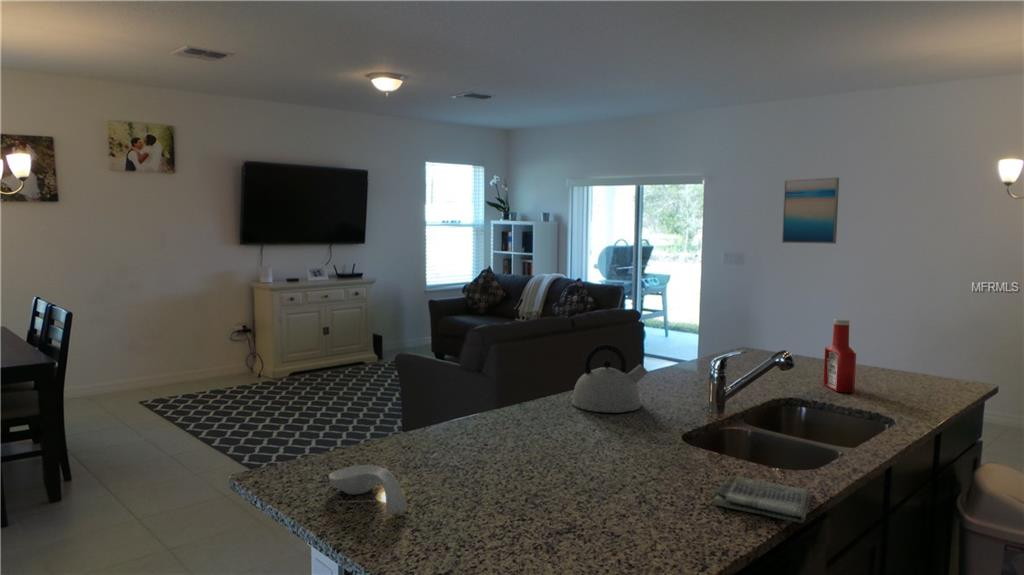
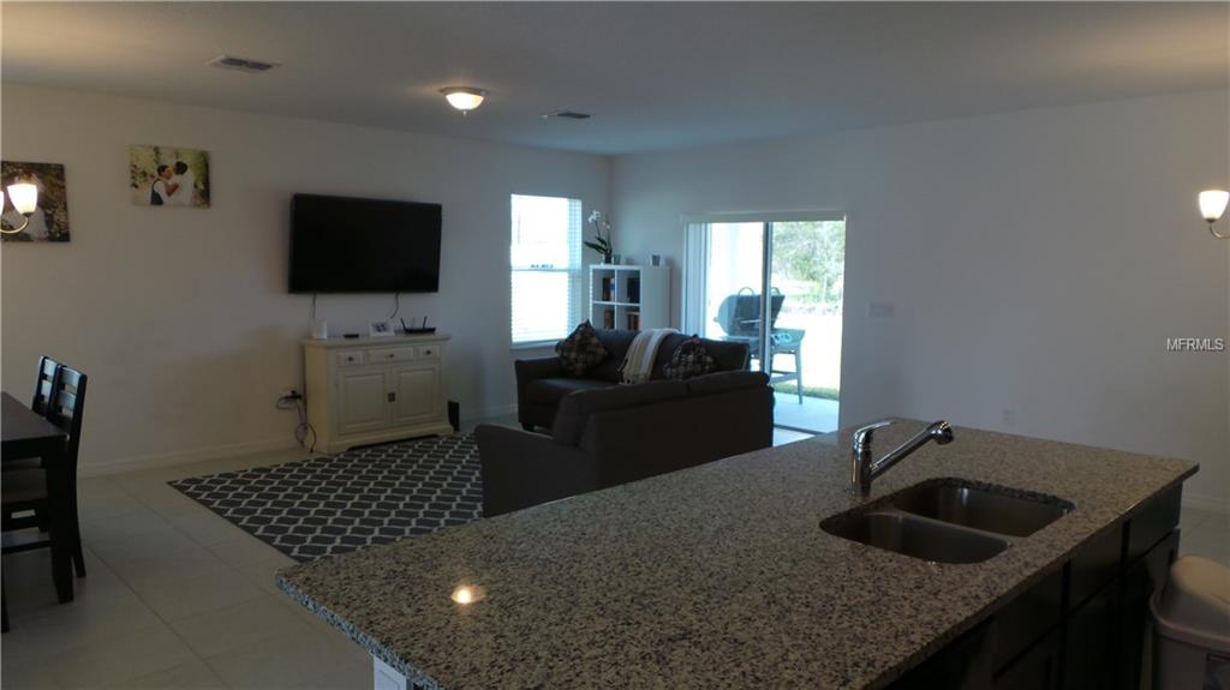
- spoon rest [328,464,408,516]
- kettle [570,343,649,414]
- dish towel [713,475,812,524]
- soap bottle [822,318,857,394]
- wall art [781,176,840,245]
